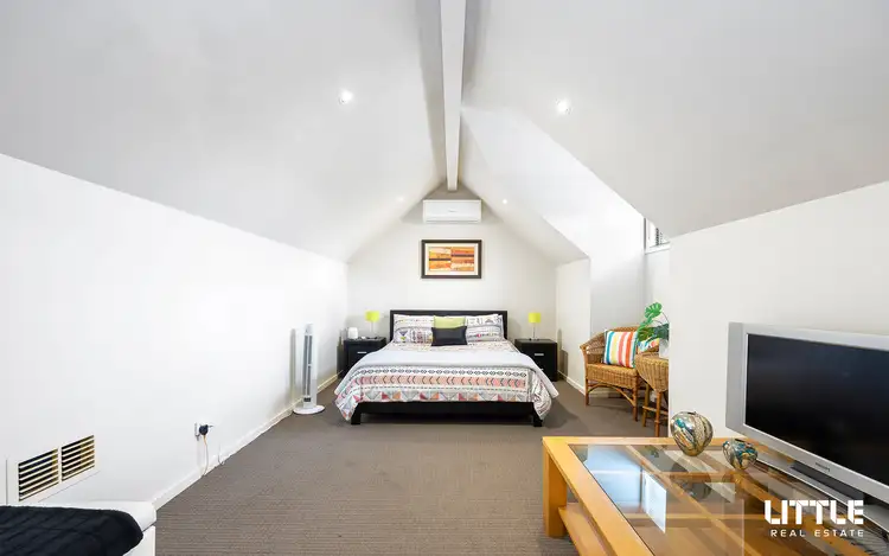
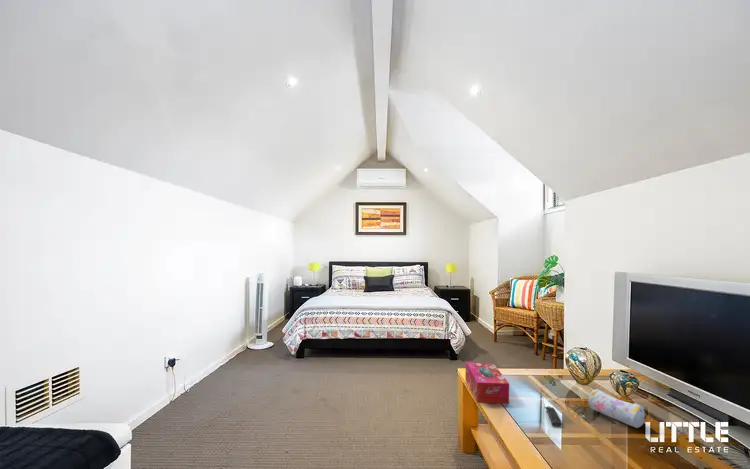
+ tissue box [464,361,510,405]
+ remote control [544,405,563,427]
+ pencil case [588,388,647,429]
